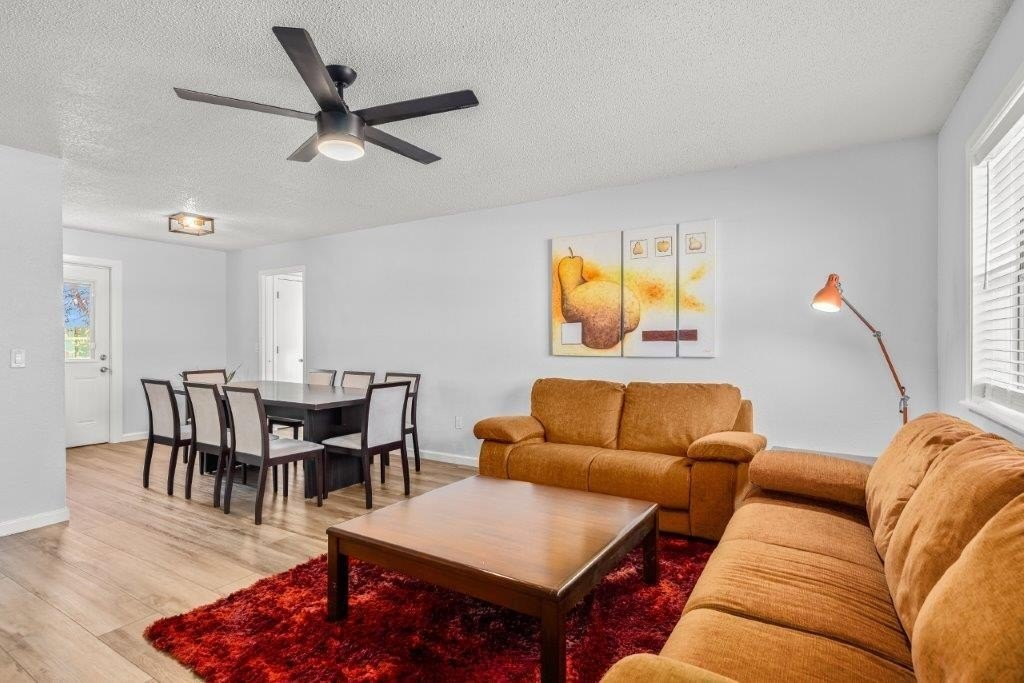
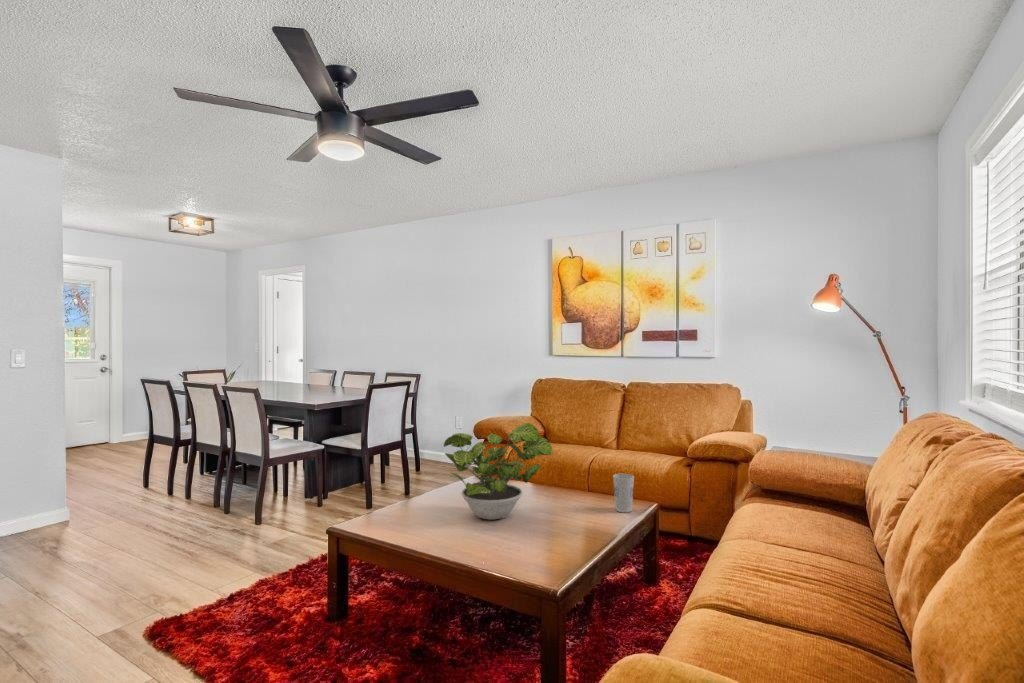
+ cup [612,473,635,514]
+ potted plant [443,422,553,521]
